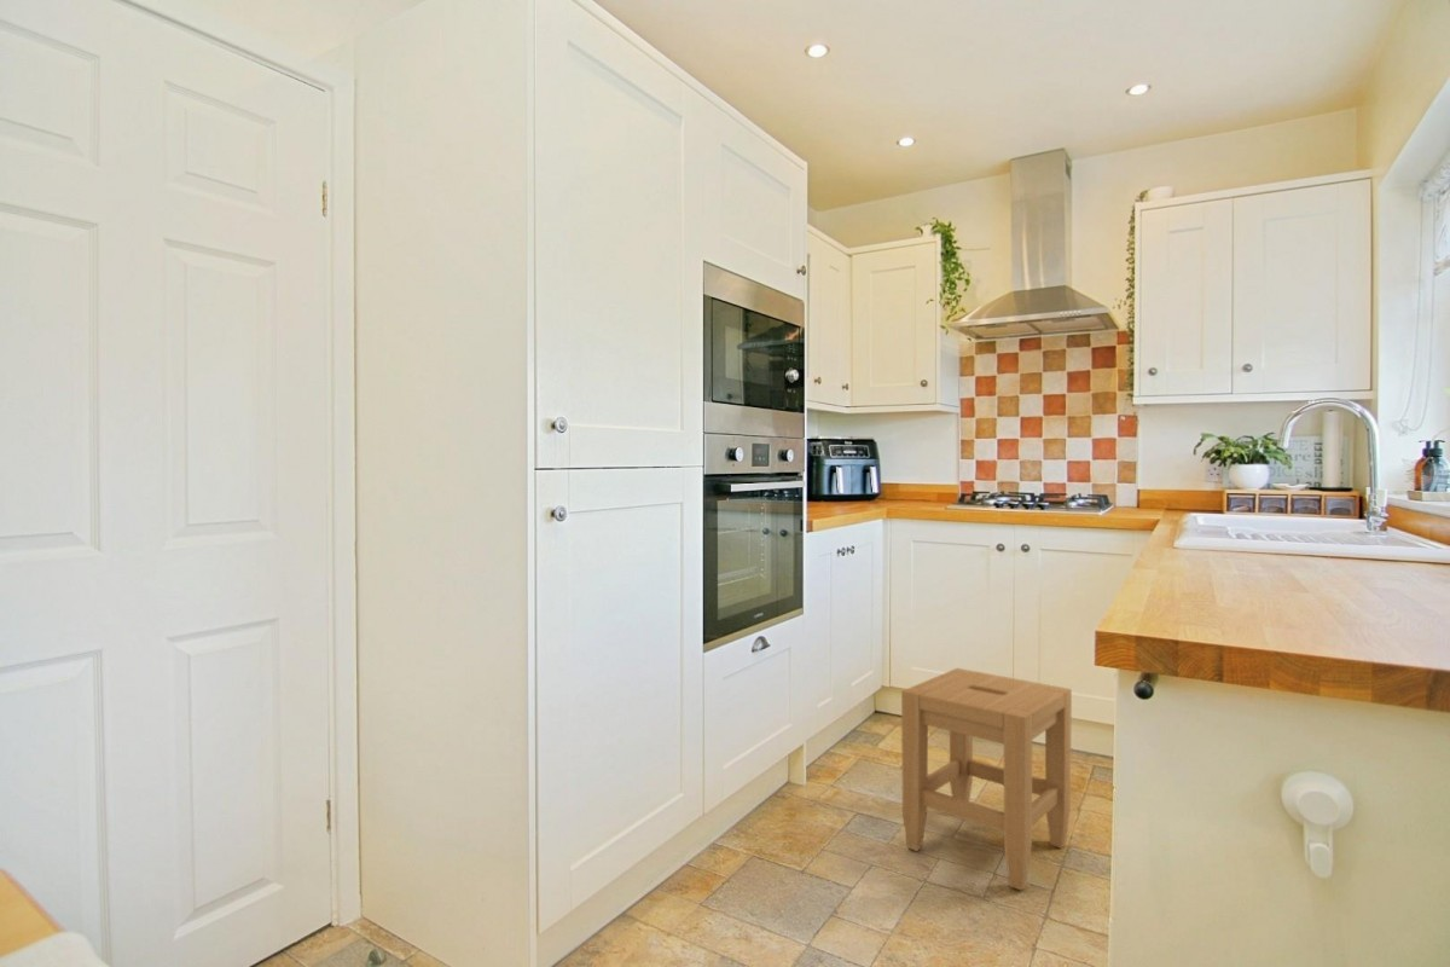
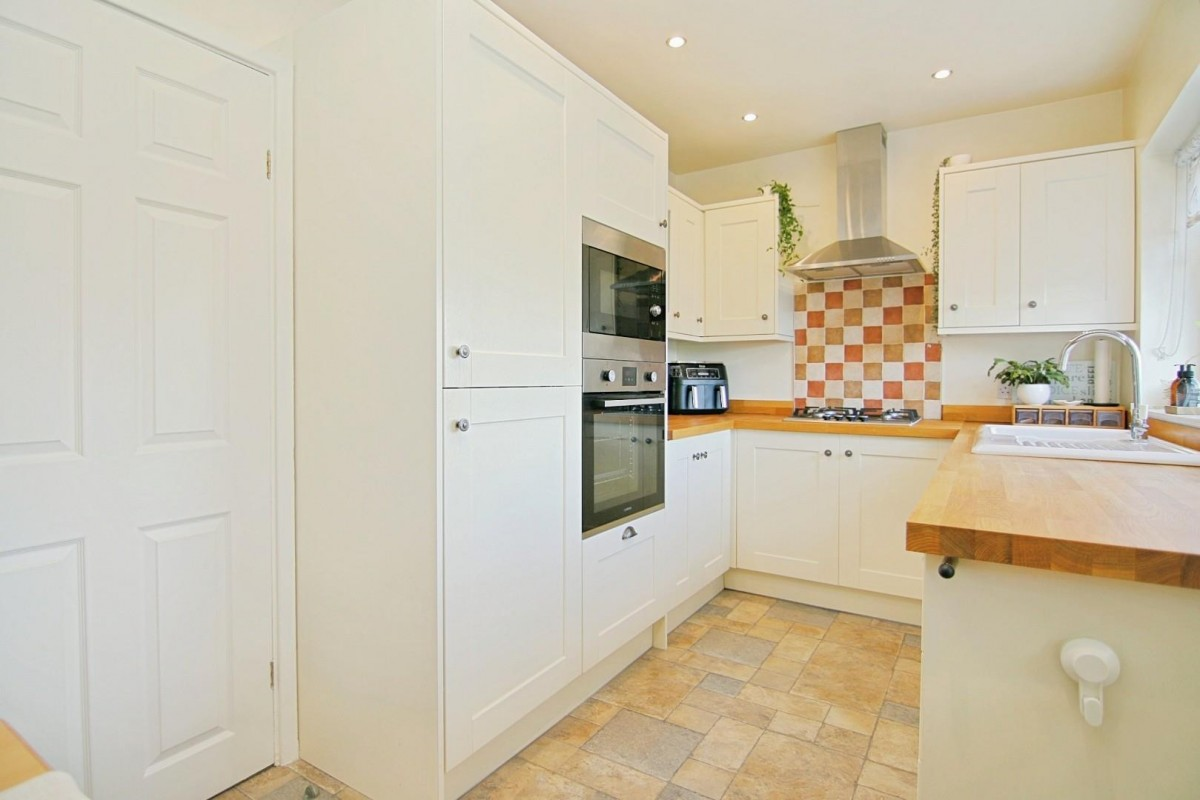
- stool [900,667,1073,891]
